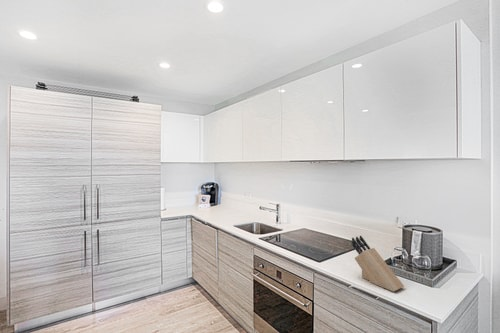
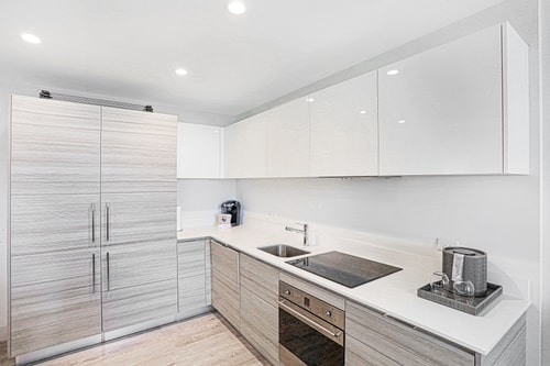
- knife block [351,235,405,292]
